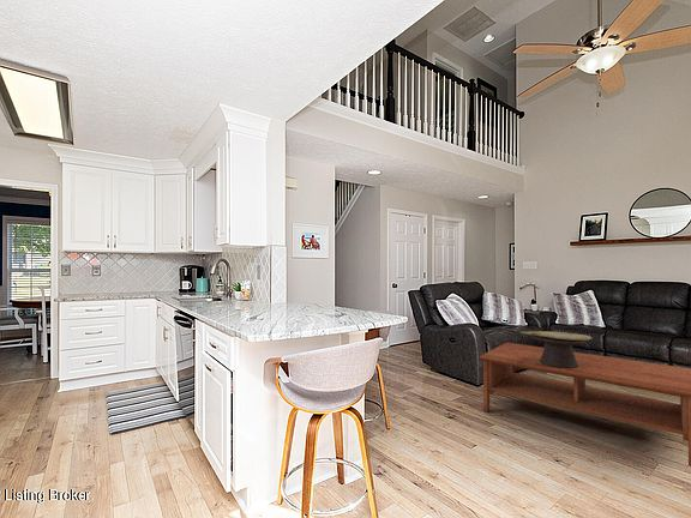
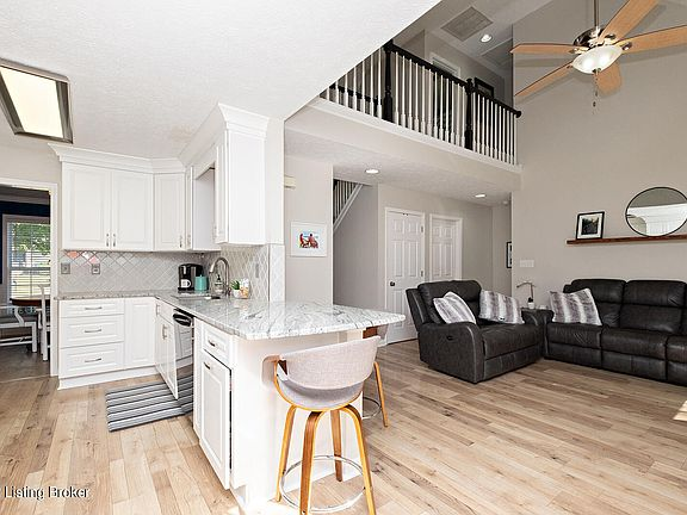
- coffee table [479,342,691,468]
- decorative bowl [519,330,593,368]
